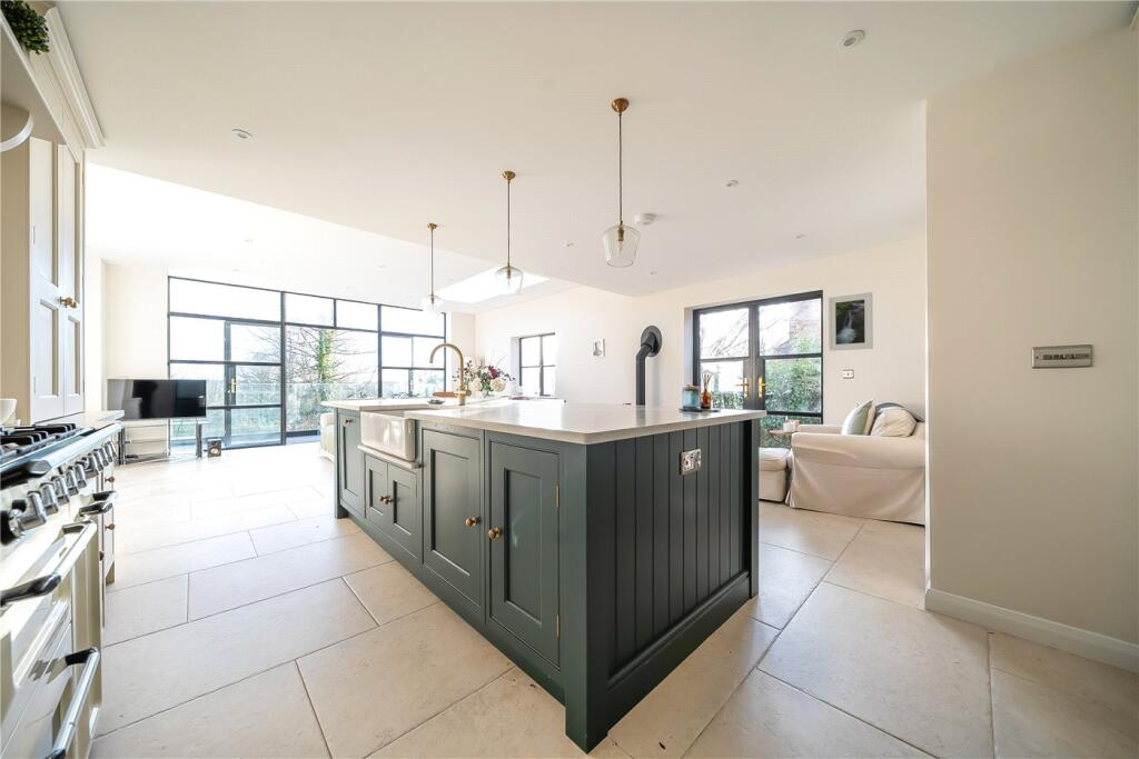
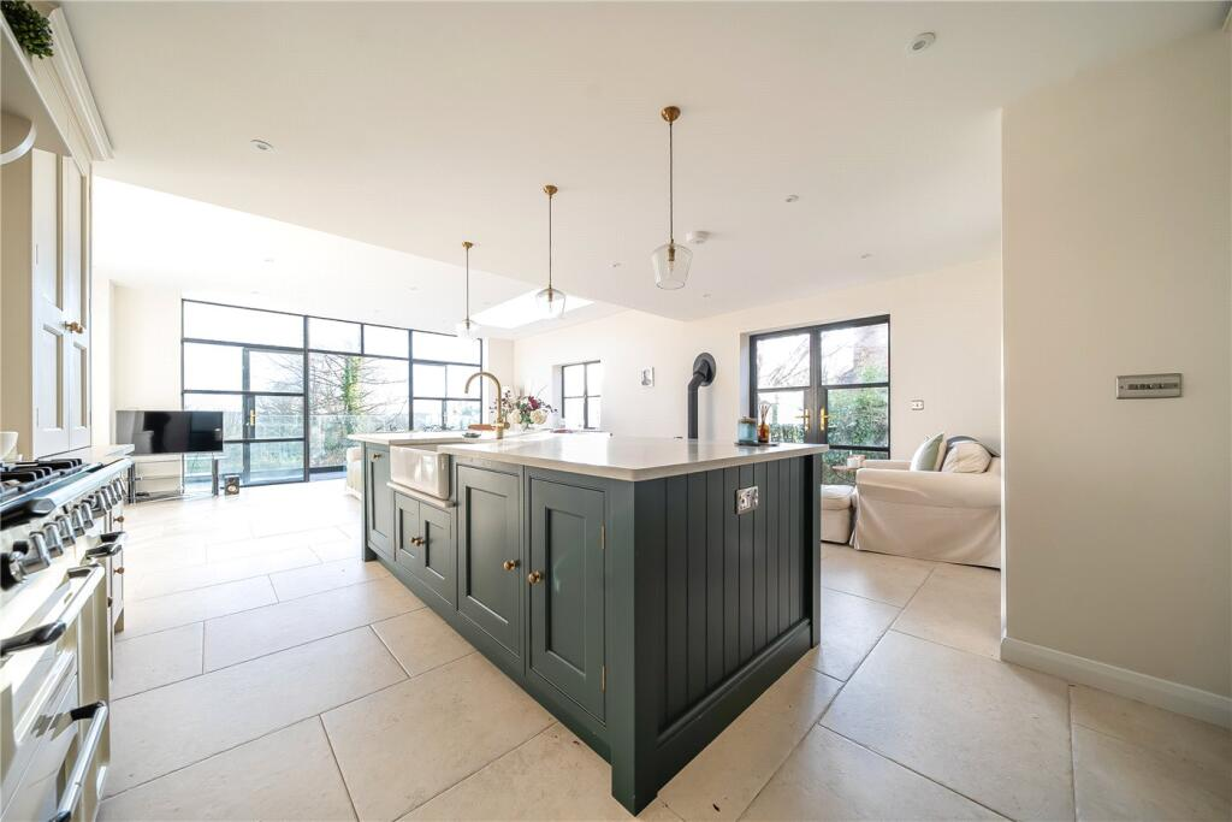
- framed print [828,291,874,352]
